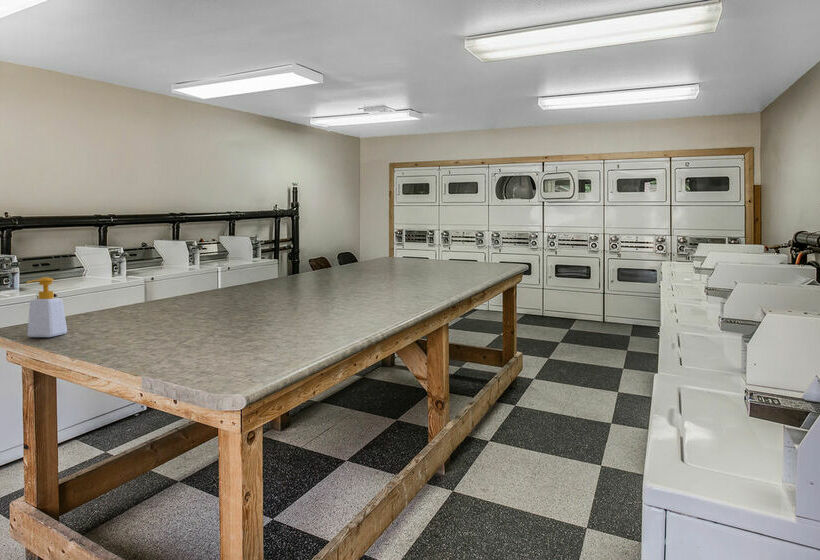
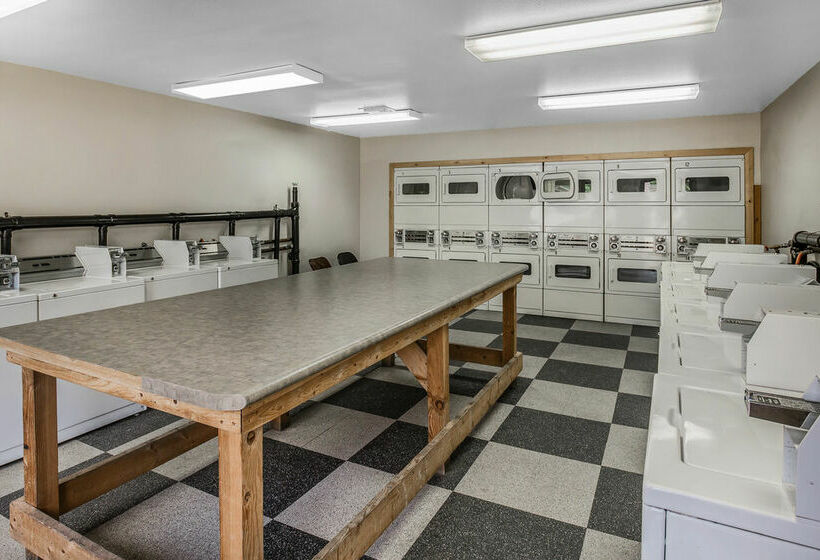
- soap bottle [25,276,68,338]
